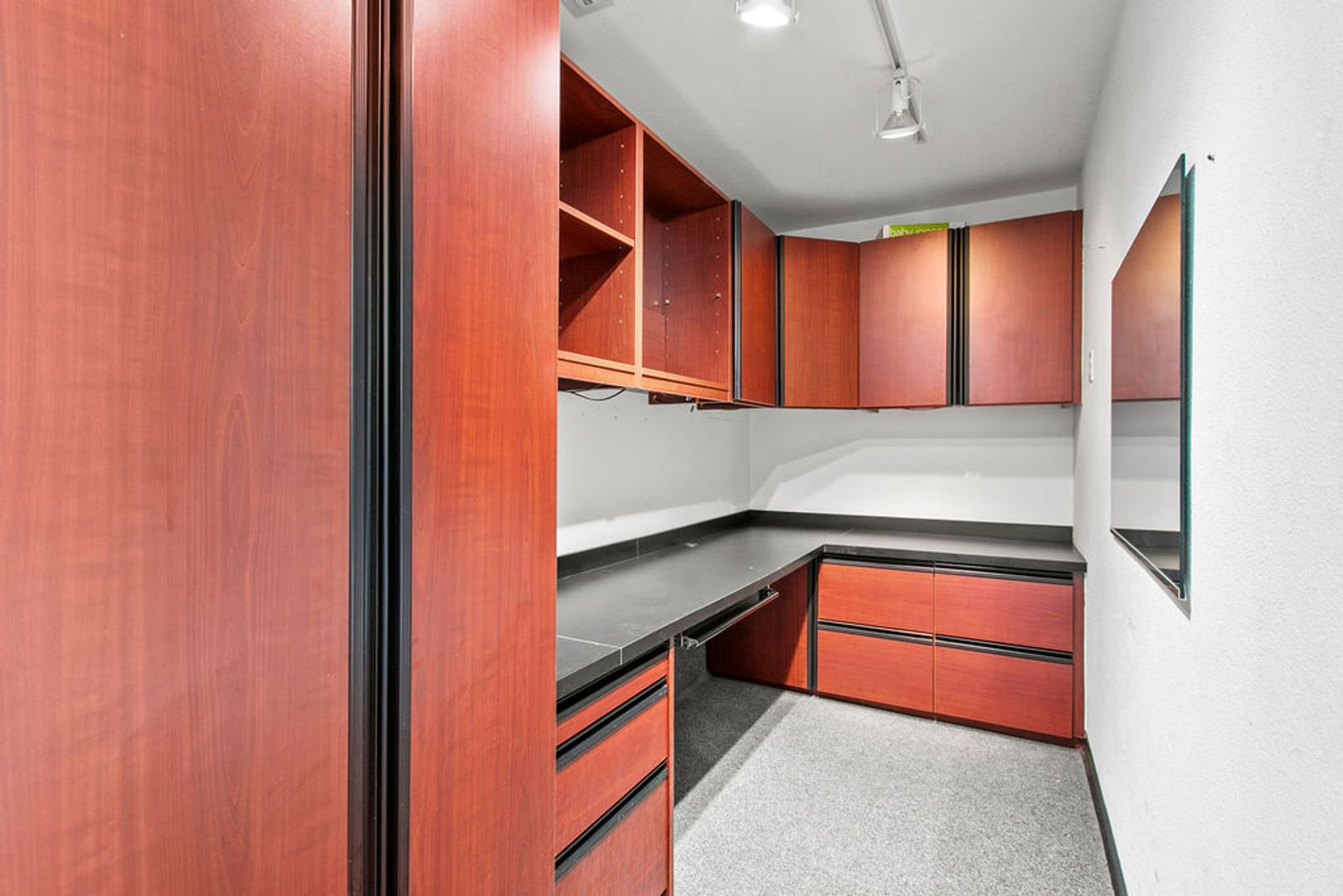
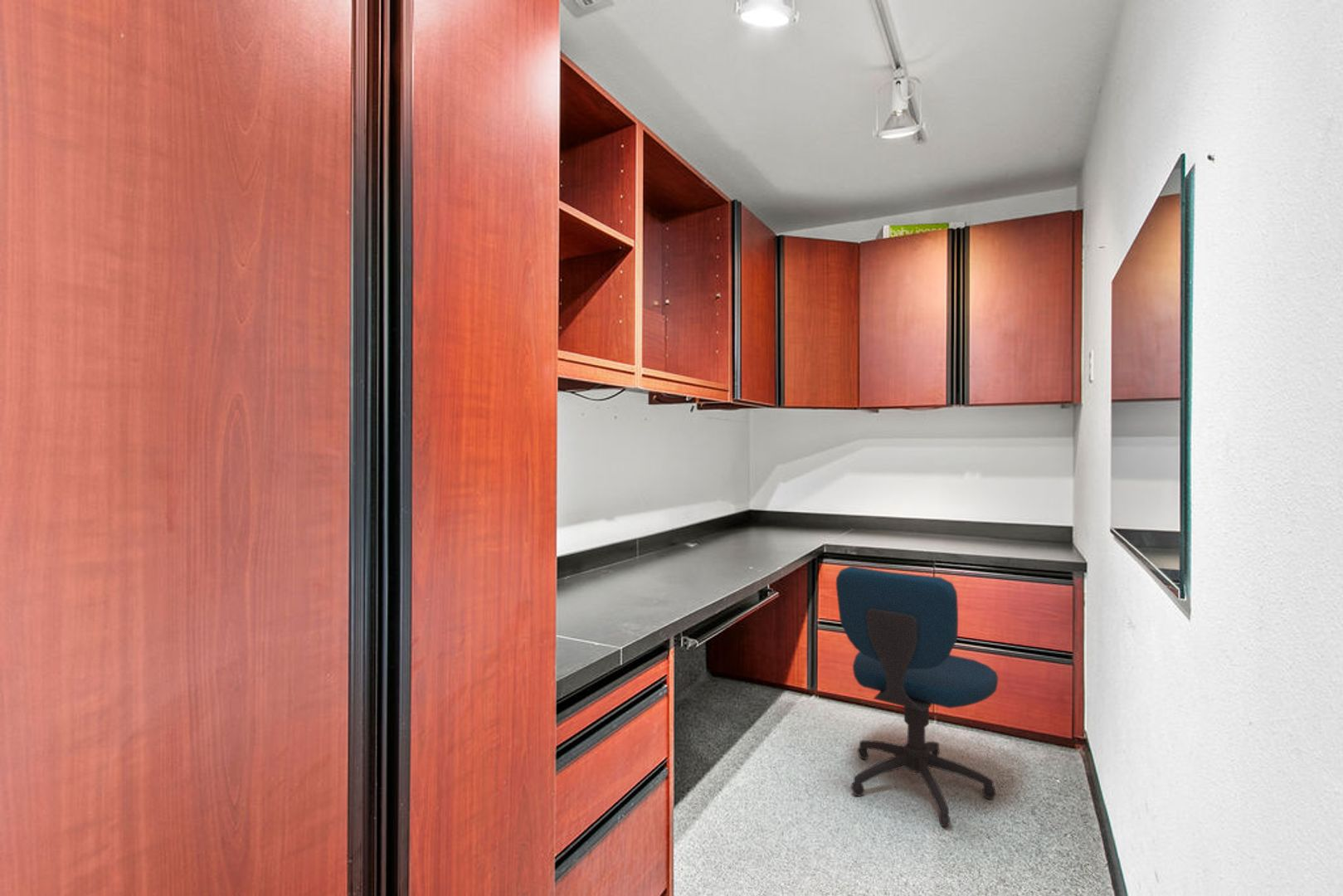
+ office chair [835,565,999,827]
